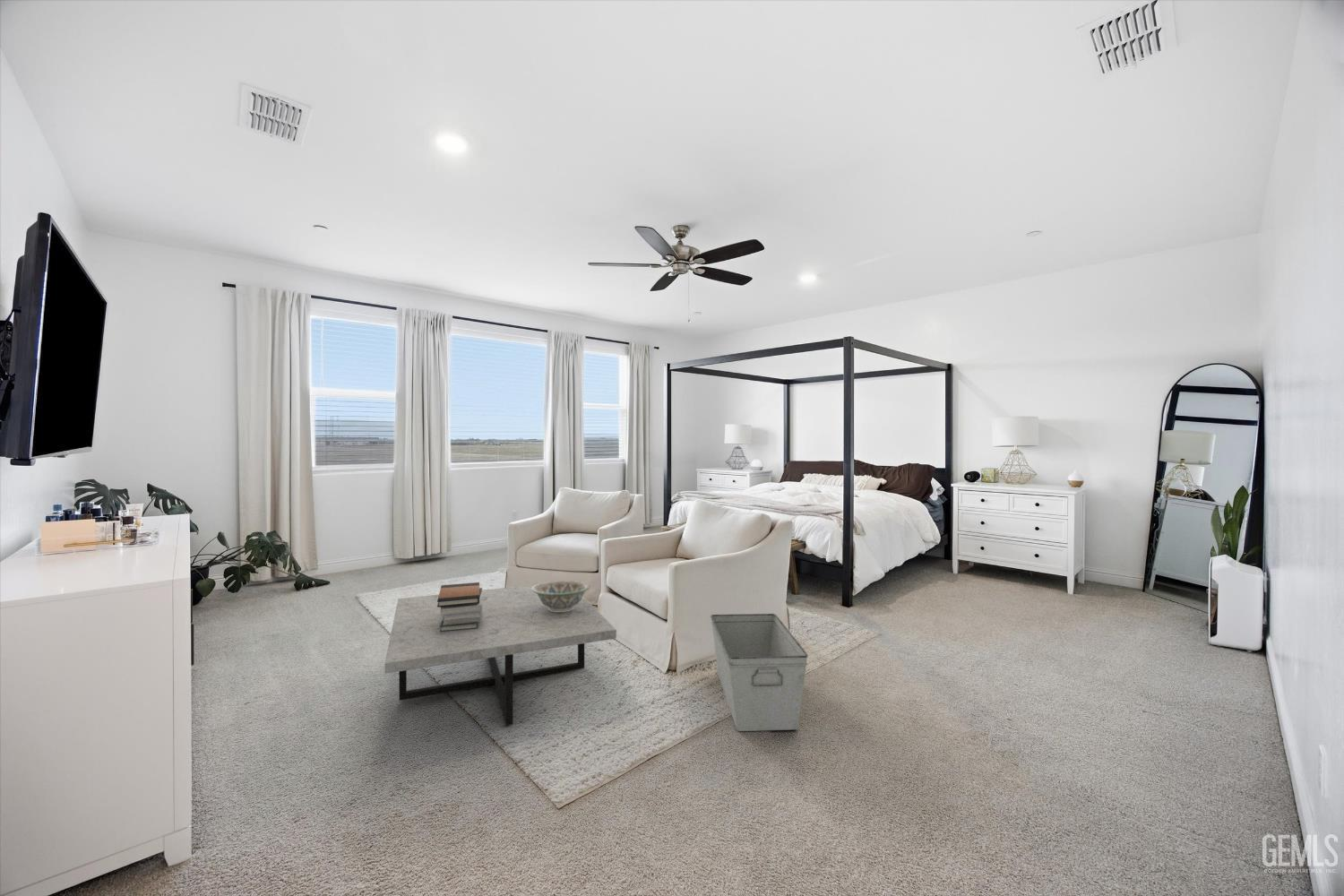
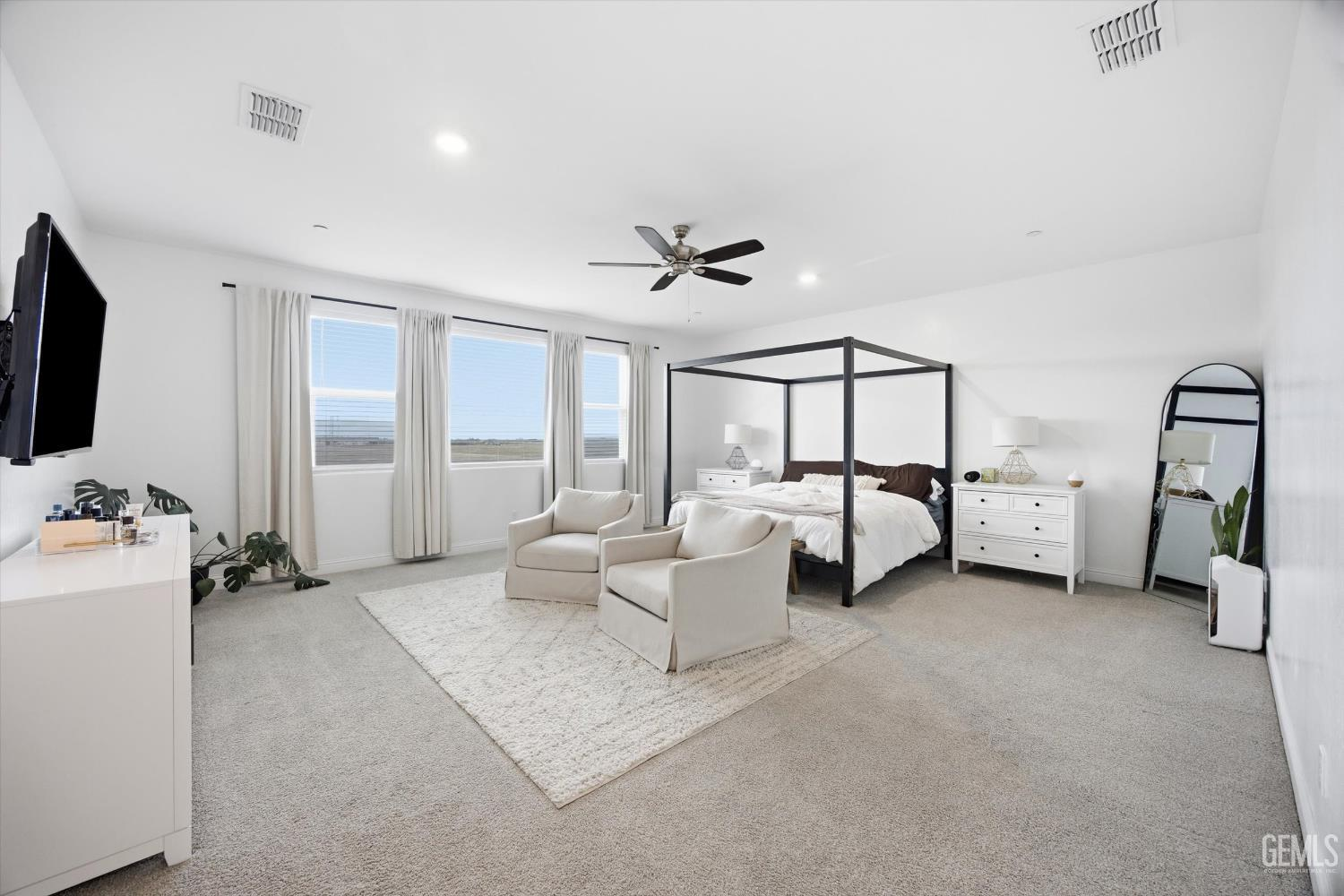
- coffee table [383,583,617,726]
- decorative bowl [532,580,591,612]
- book stack [437,582,483,632]
- storage bin [710,613,809,732]
